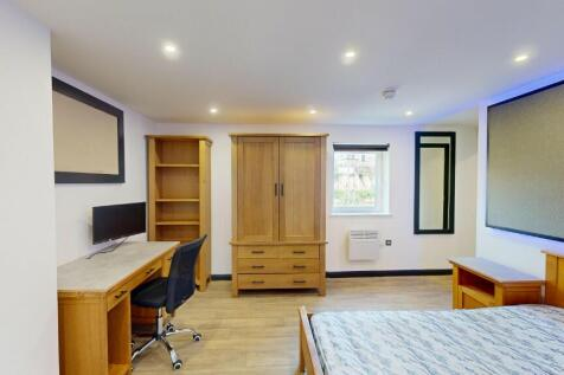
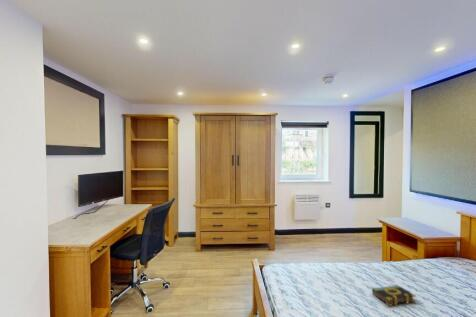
+ book [371,284,417,307]
